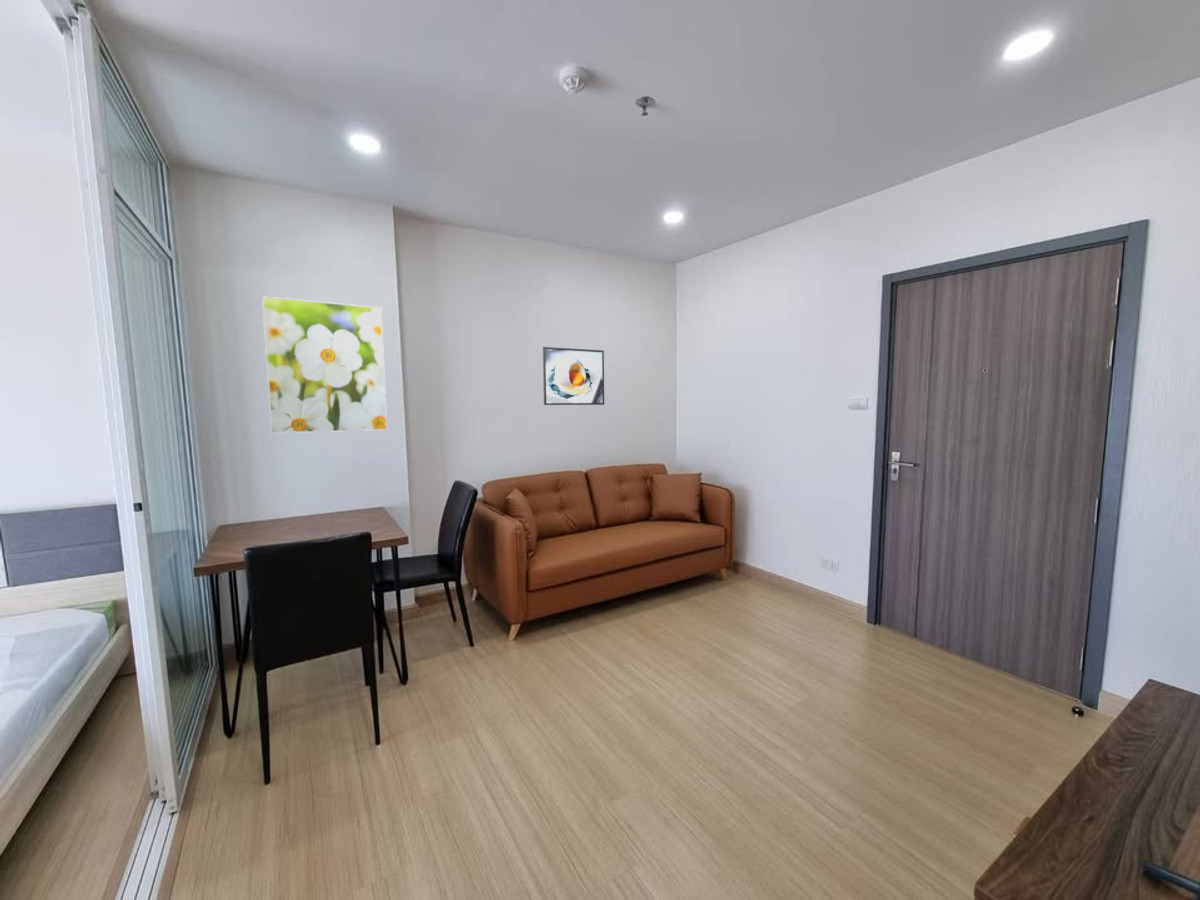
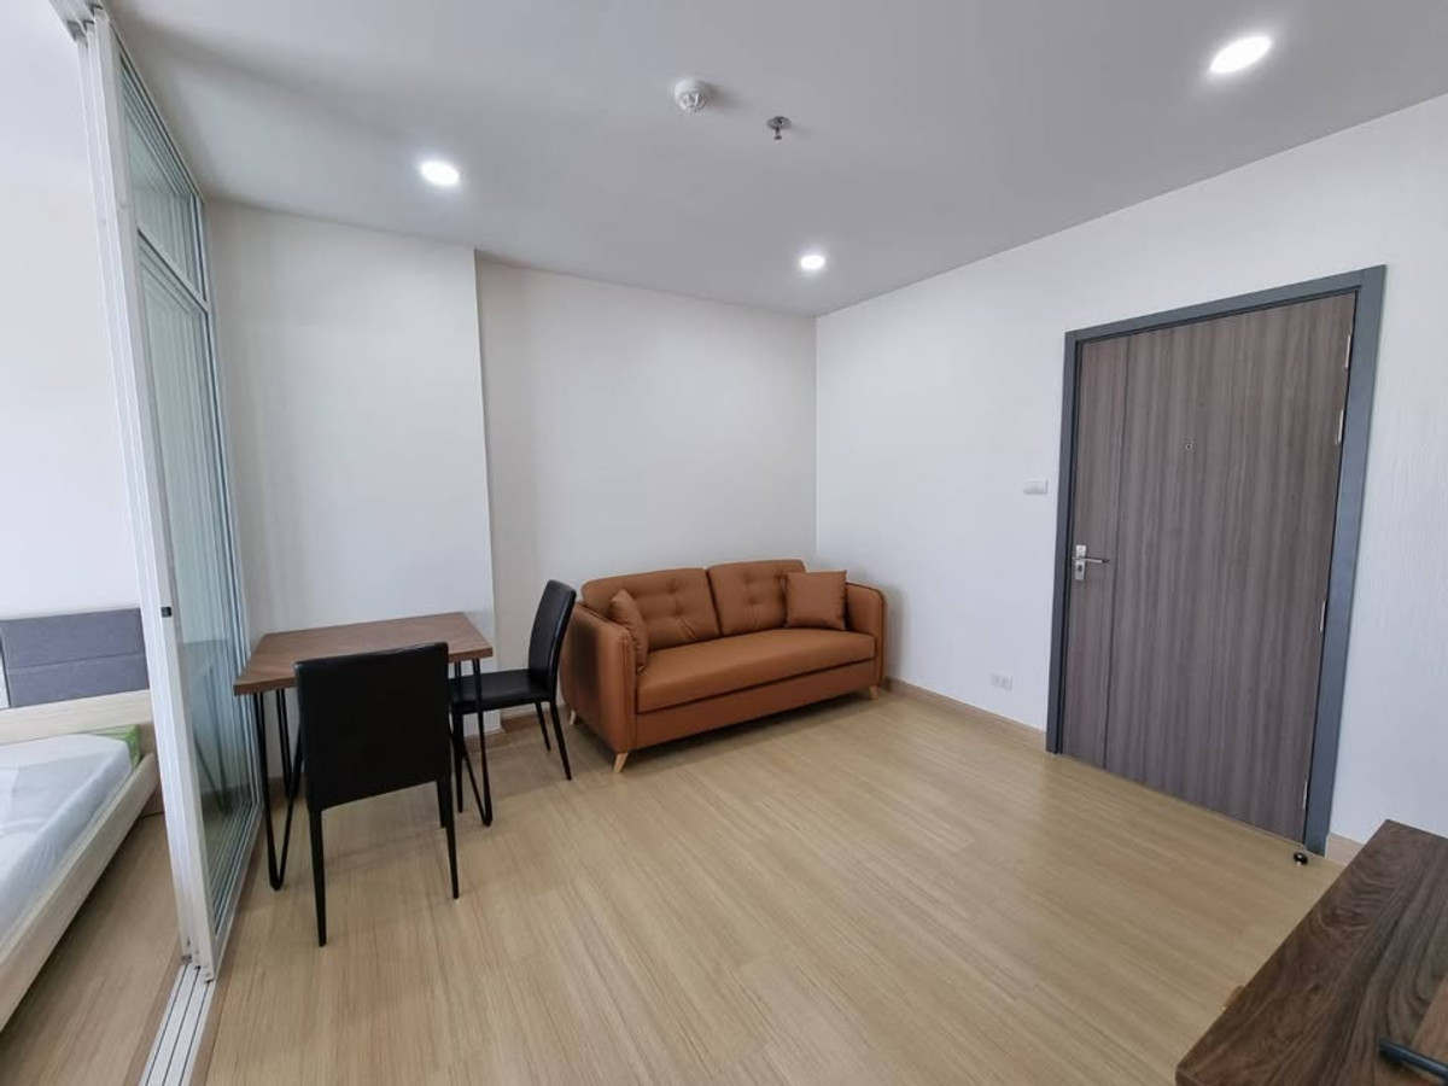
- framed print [261,295,388,434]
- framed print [542,346,605,406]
